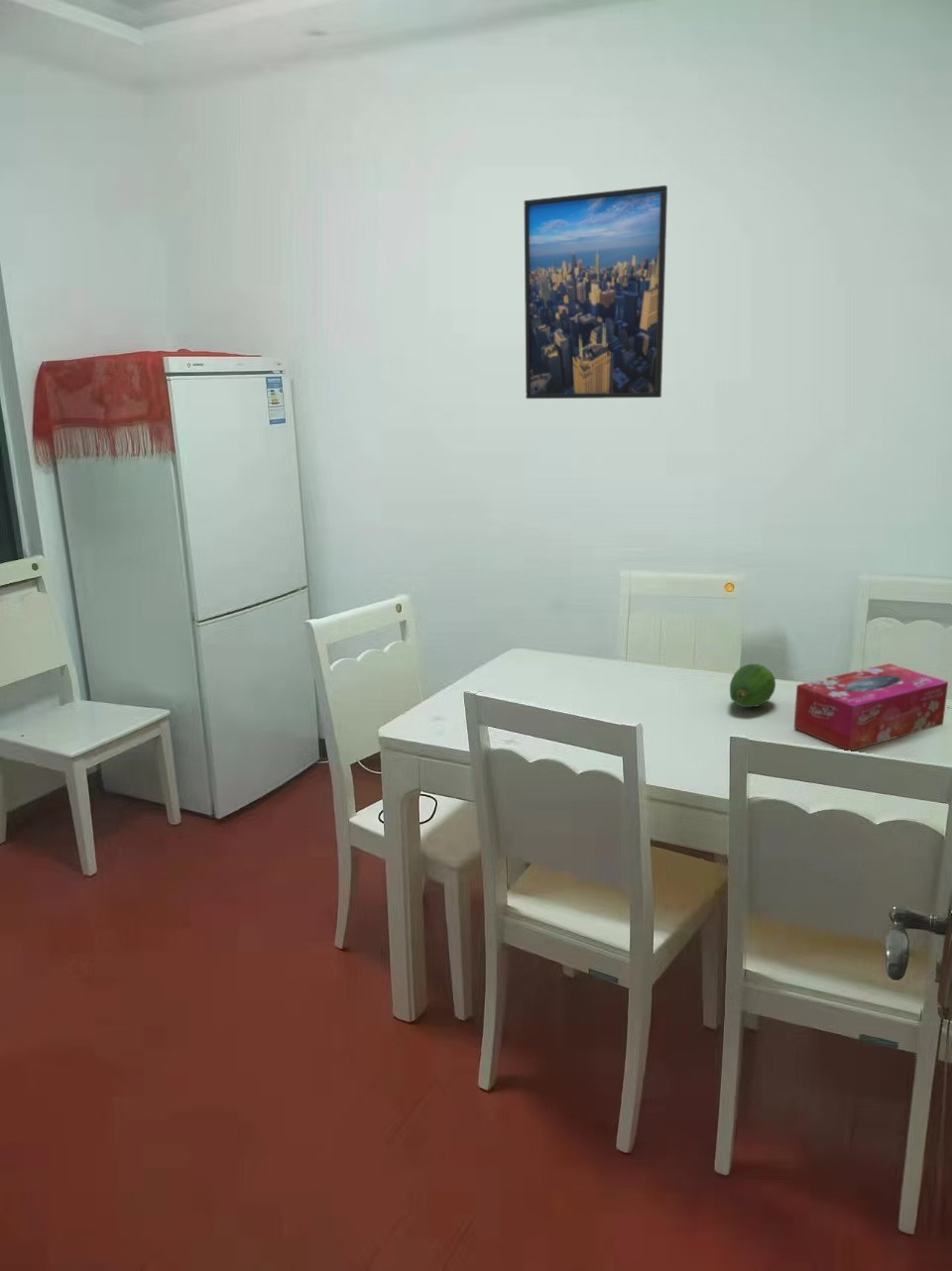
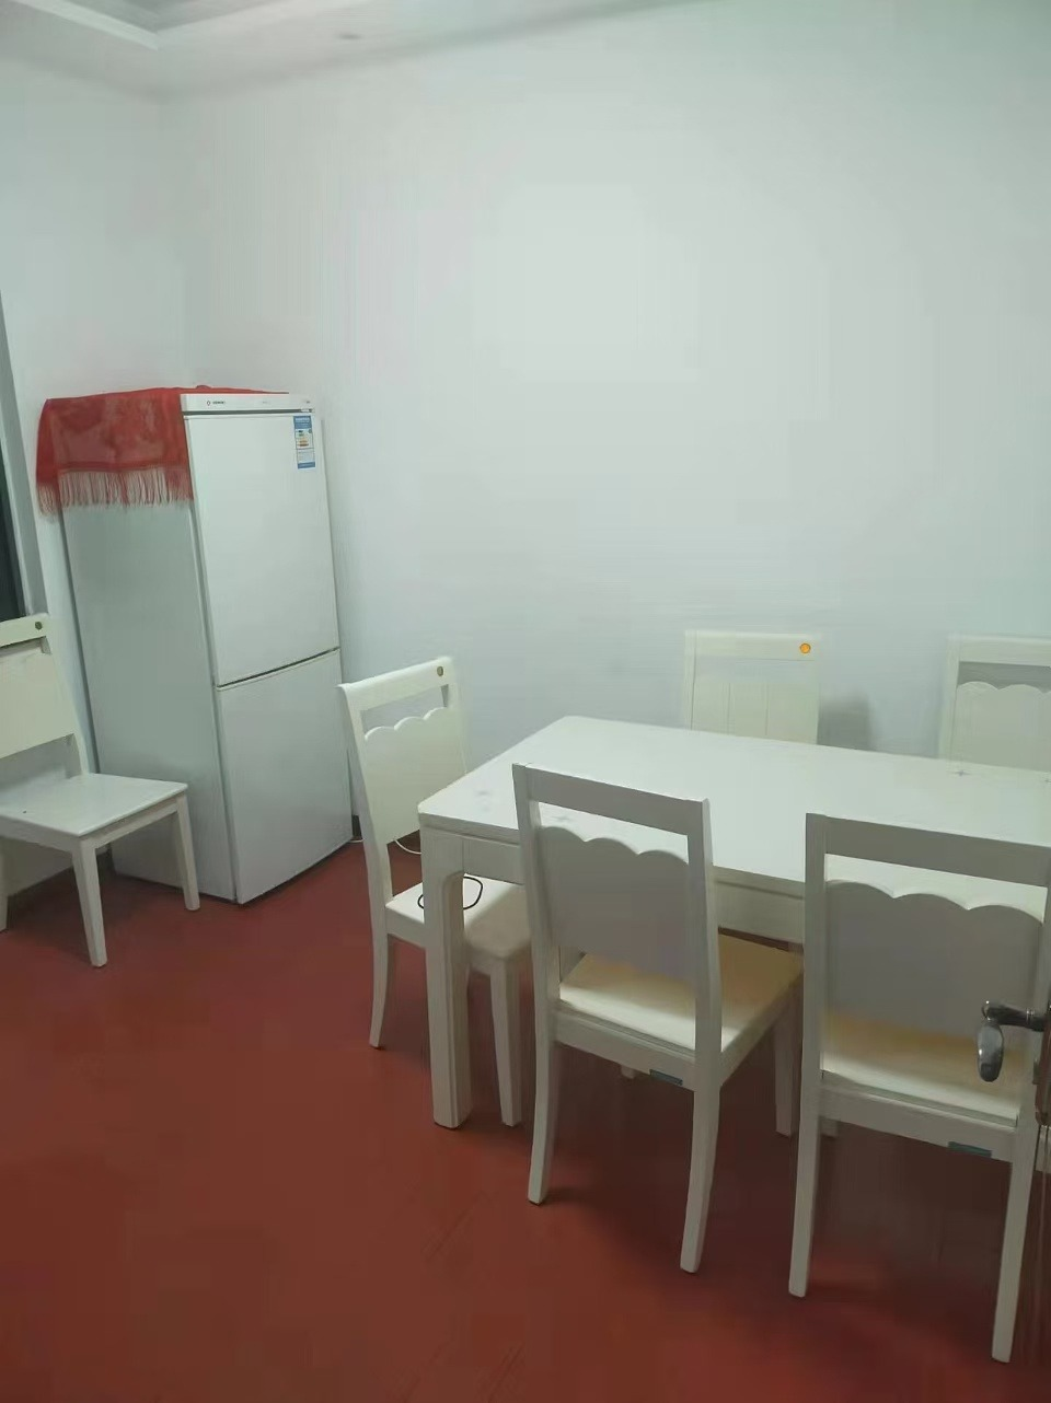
- fruit [729,663,776,708]
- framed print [523,184,668,400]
- tissue box [792,662,949,751]
